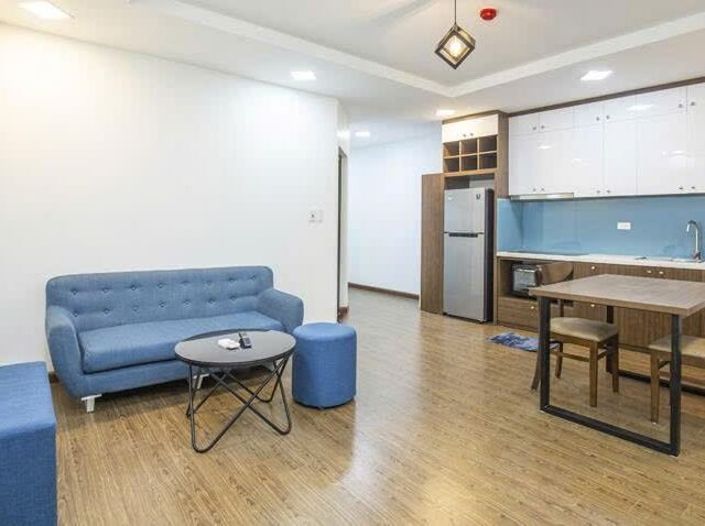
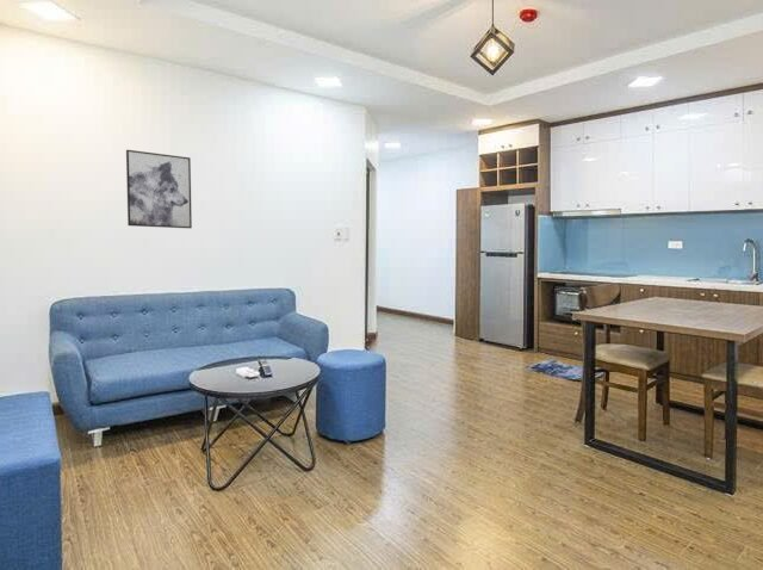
+ wall art [125,149,193,229]
